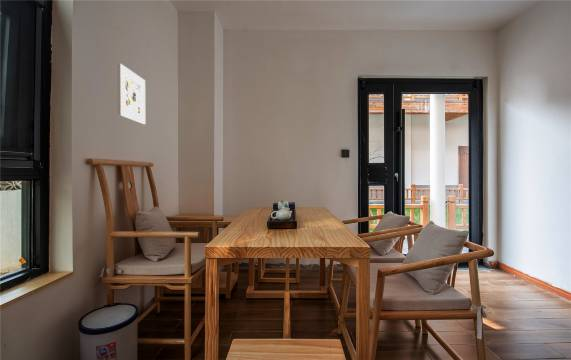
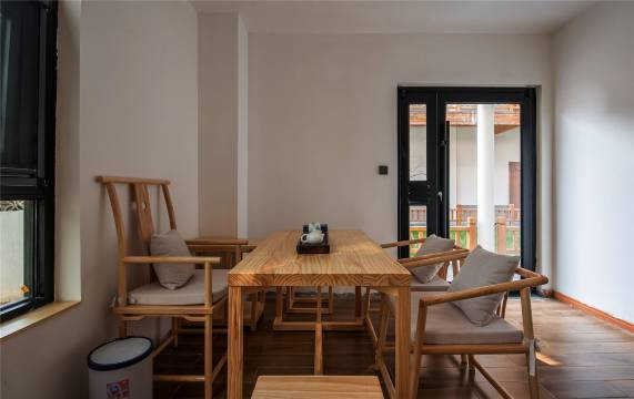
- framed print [117,63,146,125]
